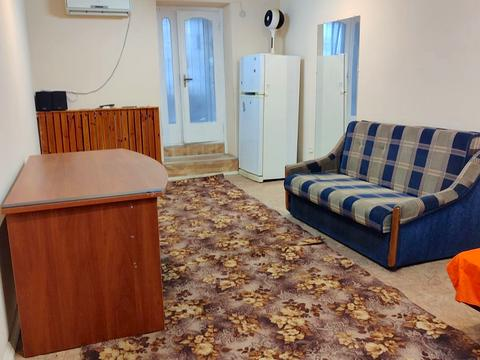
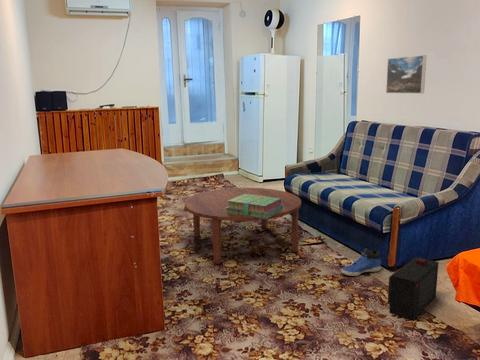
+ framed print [385,54,427,95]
+ speaker [387,256,439,321]
+ stack of books [226,194,283,219]
+ sneaker [340,247,382,277]
+ coffee table [183,187,302,265]
